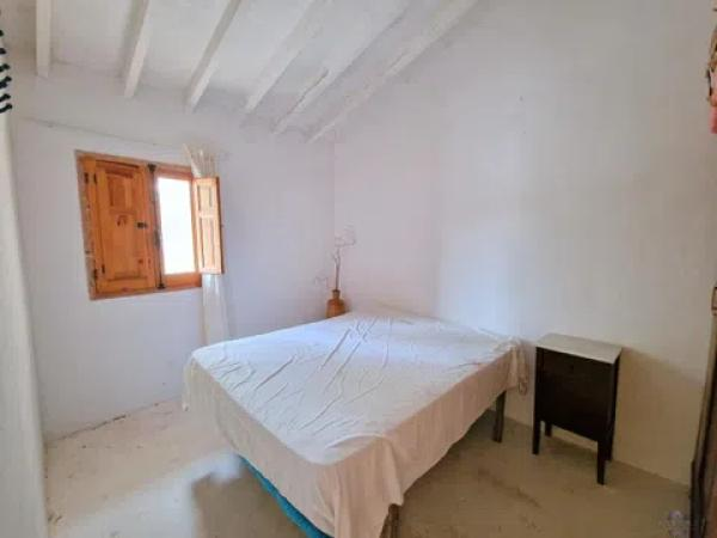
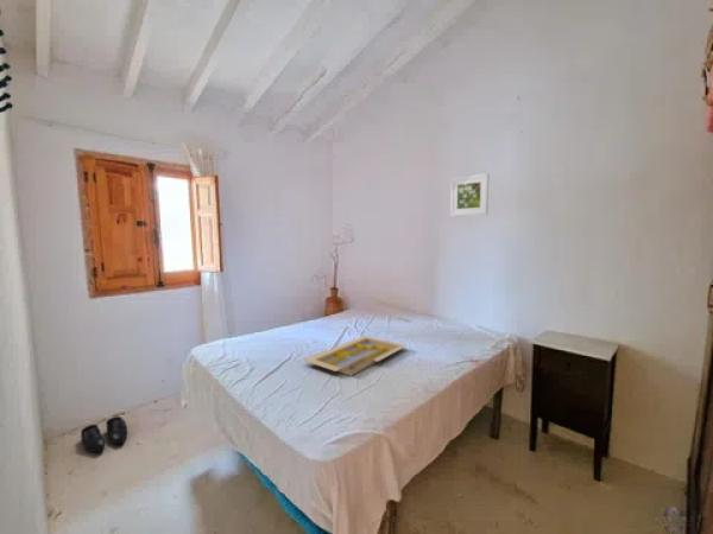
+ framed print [449,172,491,217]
+ serving tray [302,335,408,377]
+ shoe [80,415,128,453]
